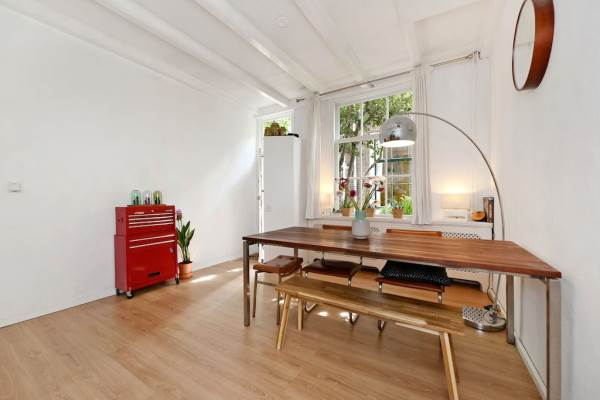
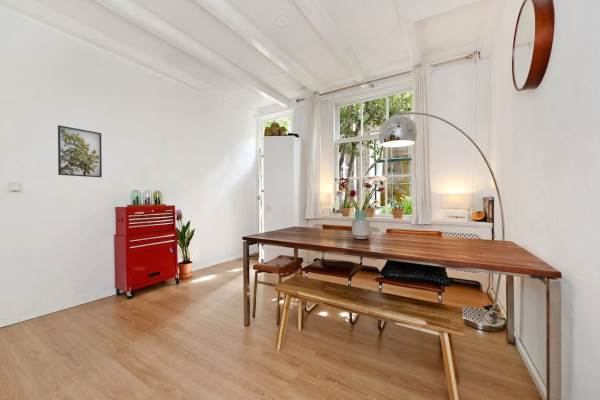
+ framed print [57,124,103,178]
